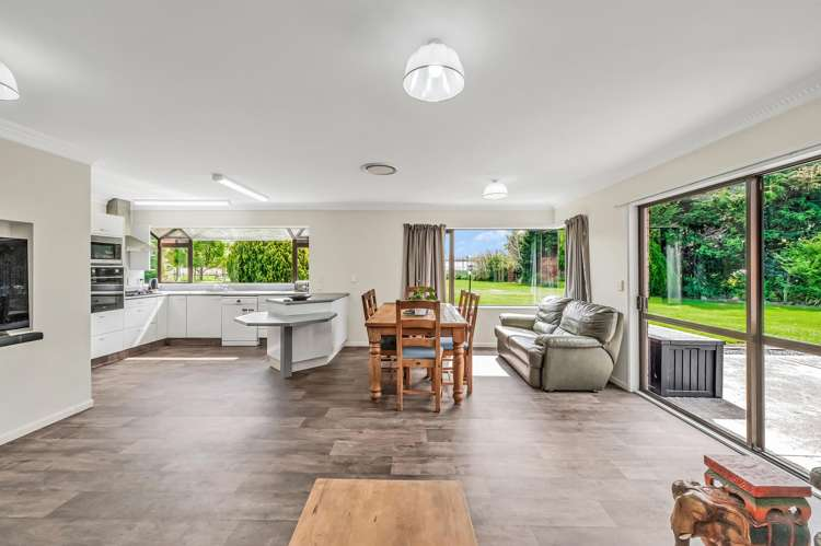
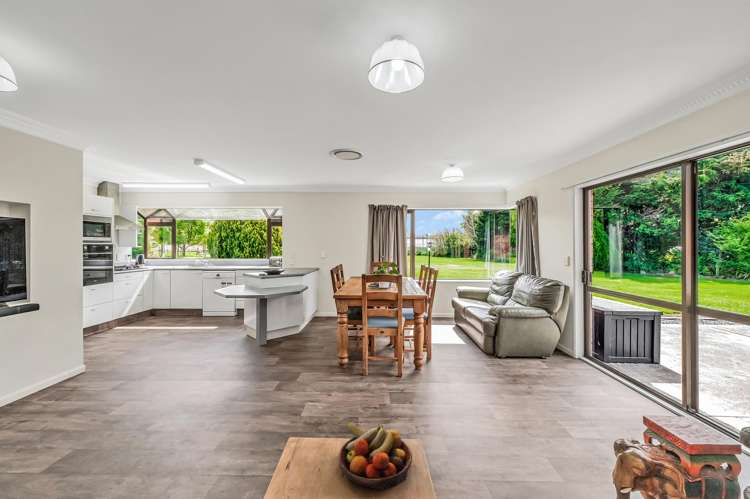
+ fruit bowl [338,421,413,491]
